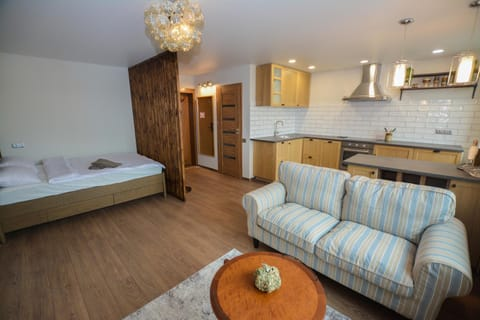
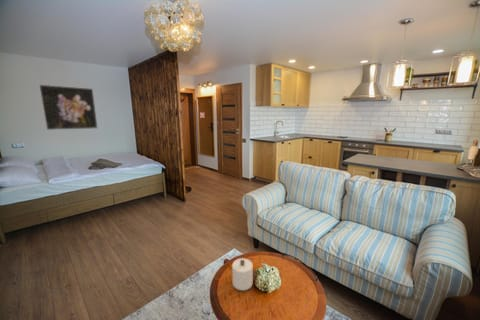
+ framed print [38,84,98,131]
+ candle [231,257,254,291]
